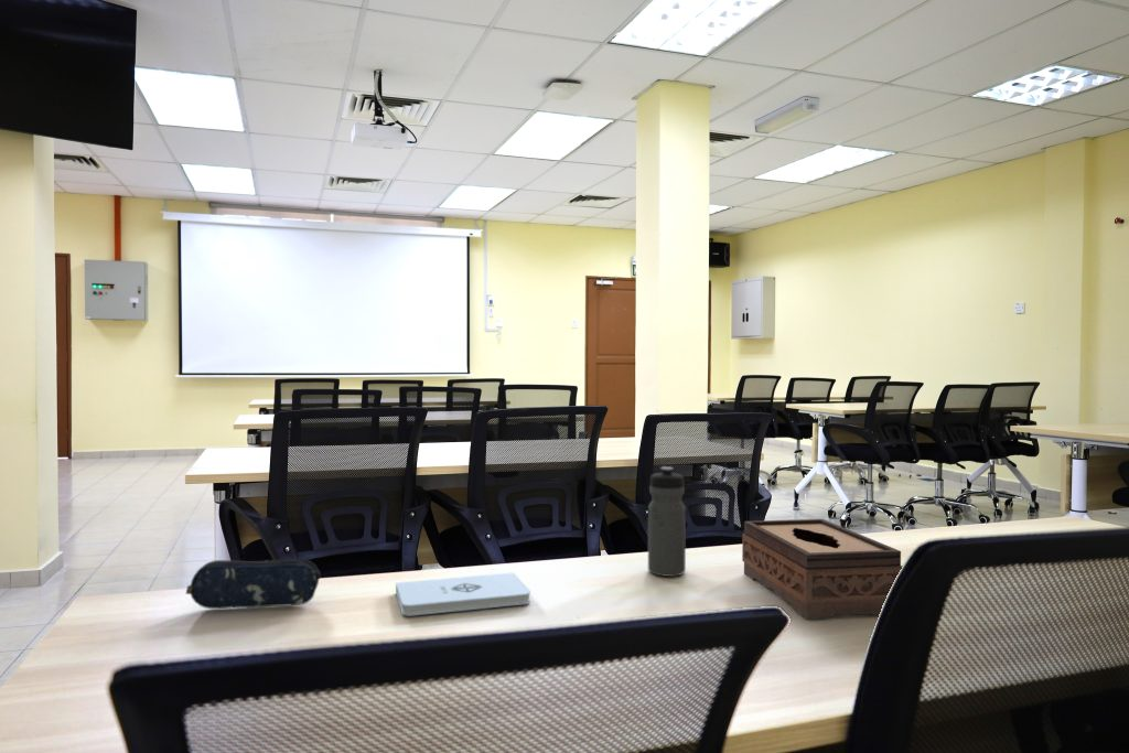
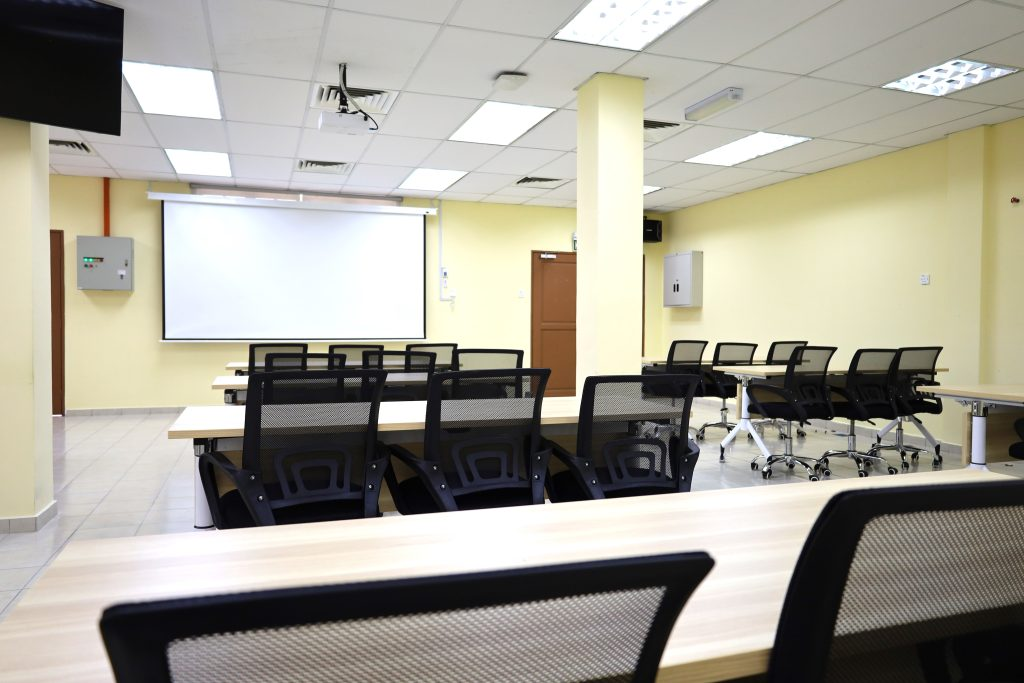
- tissue box [741,518,904,620]
- notepad [395,571,531,616]
- water bottle [647,465,687,578]
- pencil case [185,557,322,610]
